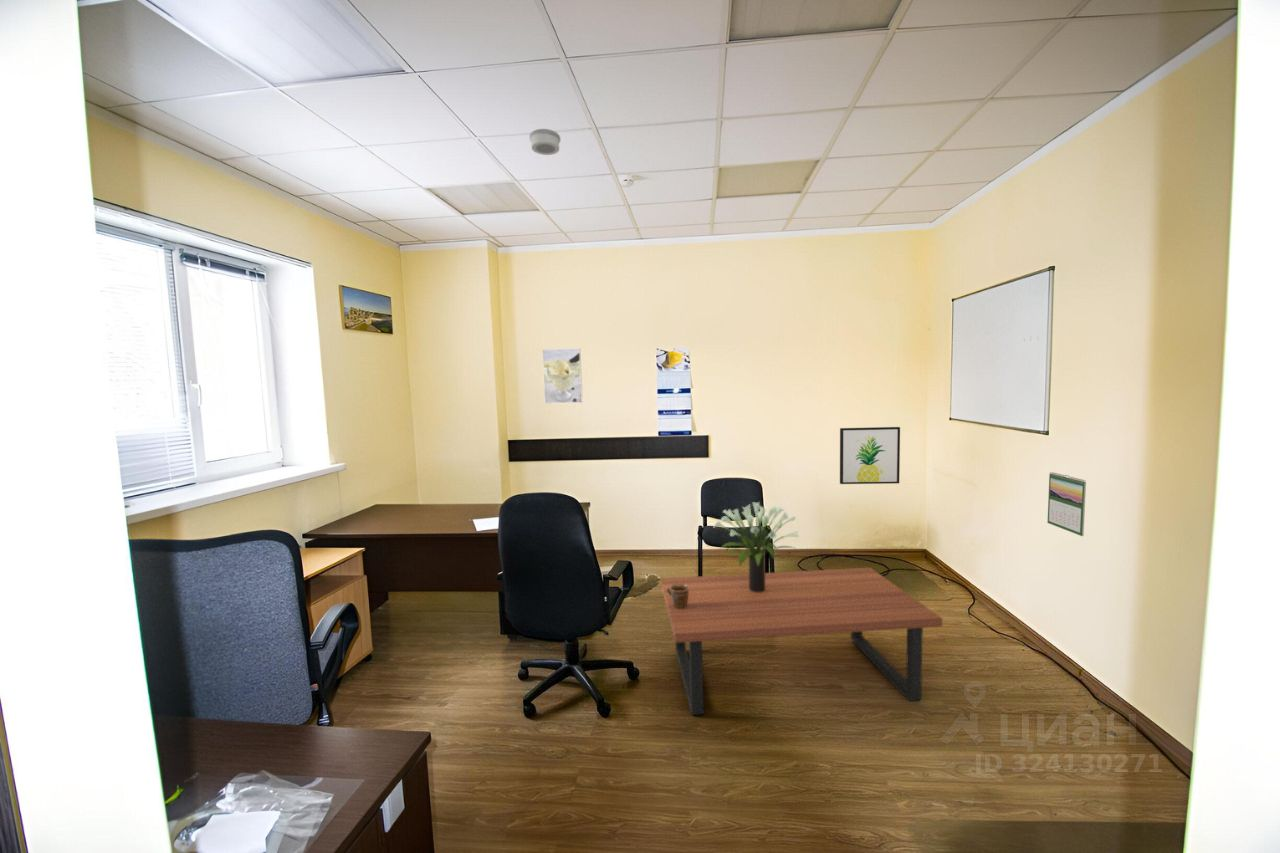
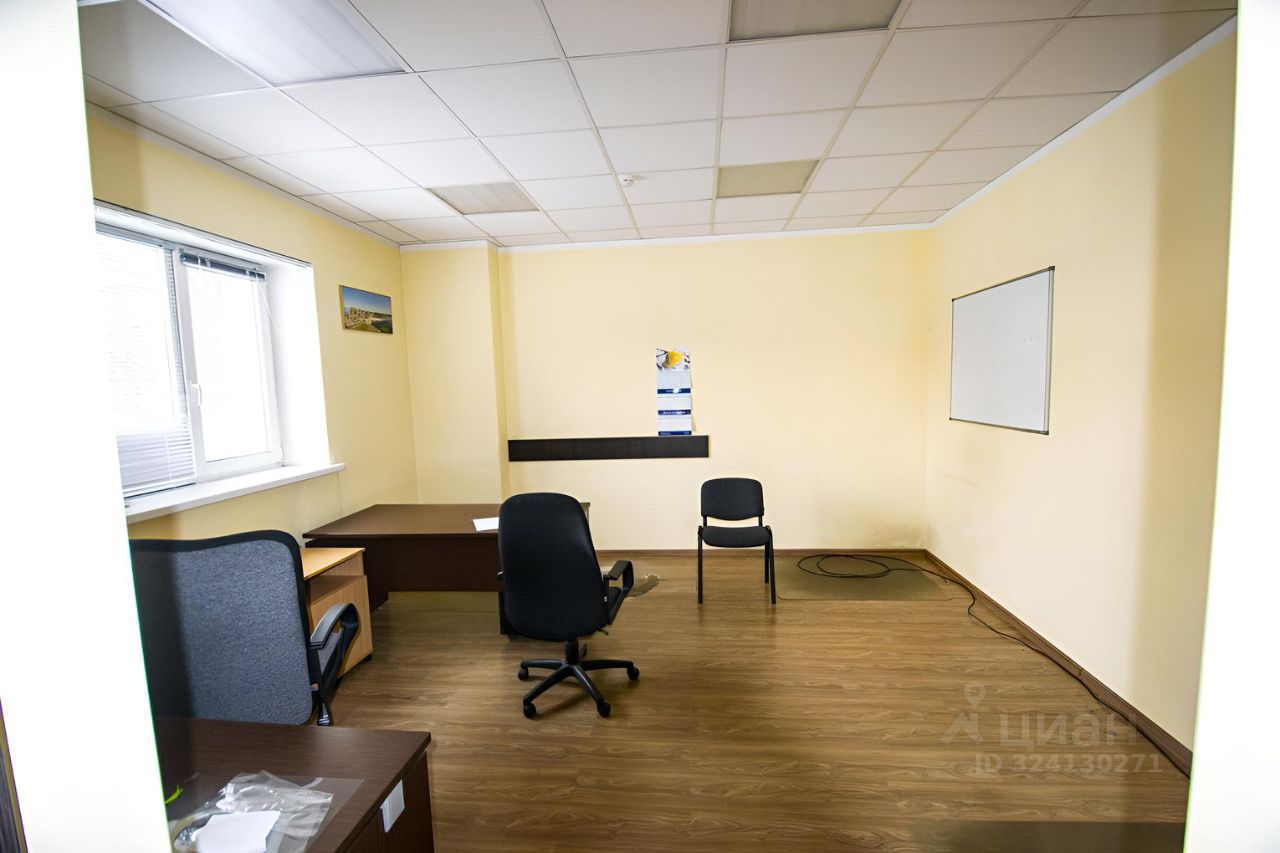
- coffee table [660,567,943,716]
- mug [667,584,690,609]
- calendar [1046,471,1087,537]
- smoke detector [529,128,561,156]
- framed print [541,347,584,405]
- wall art [839,426,901,485]
- potted plant [713,501,800,592]
